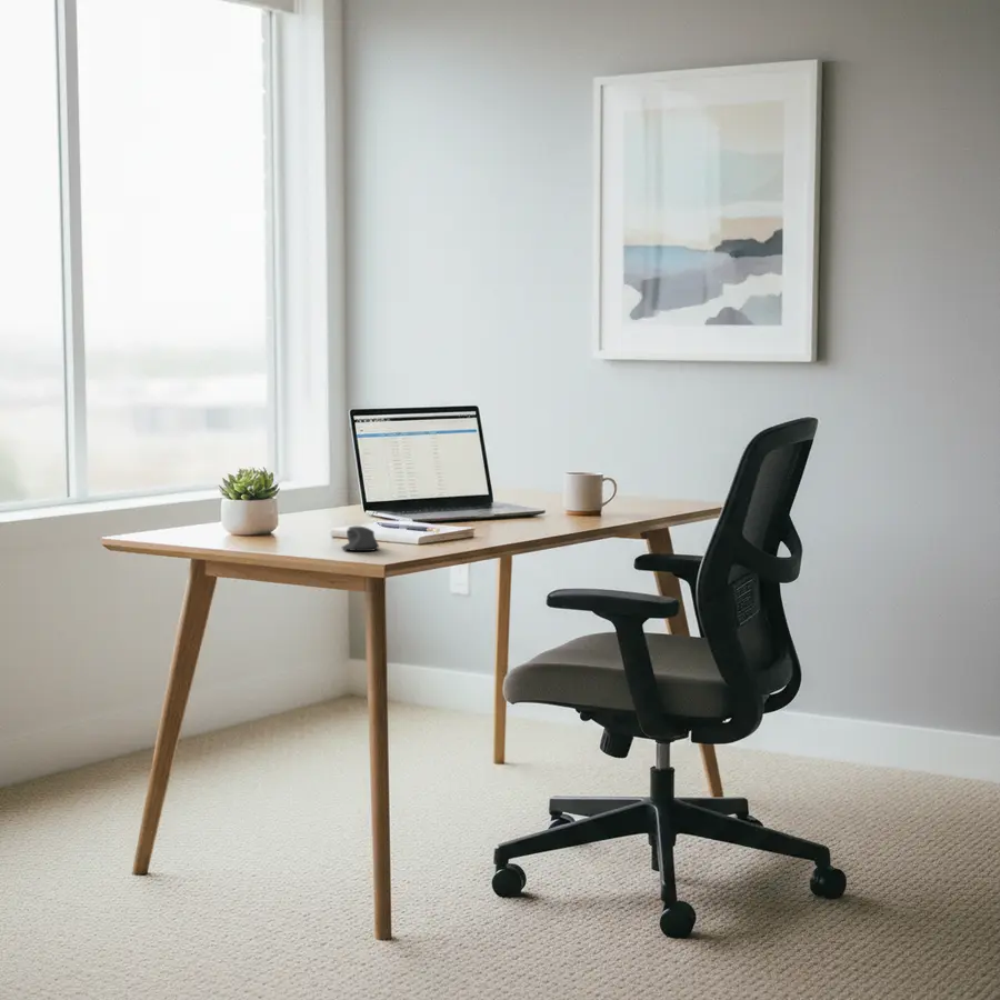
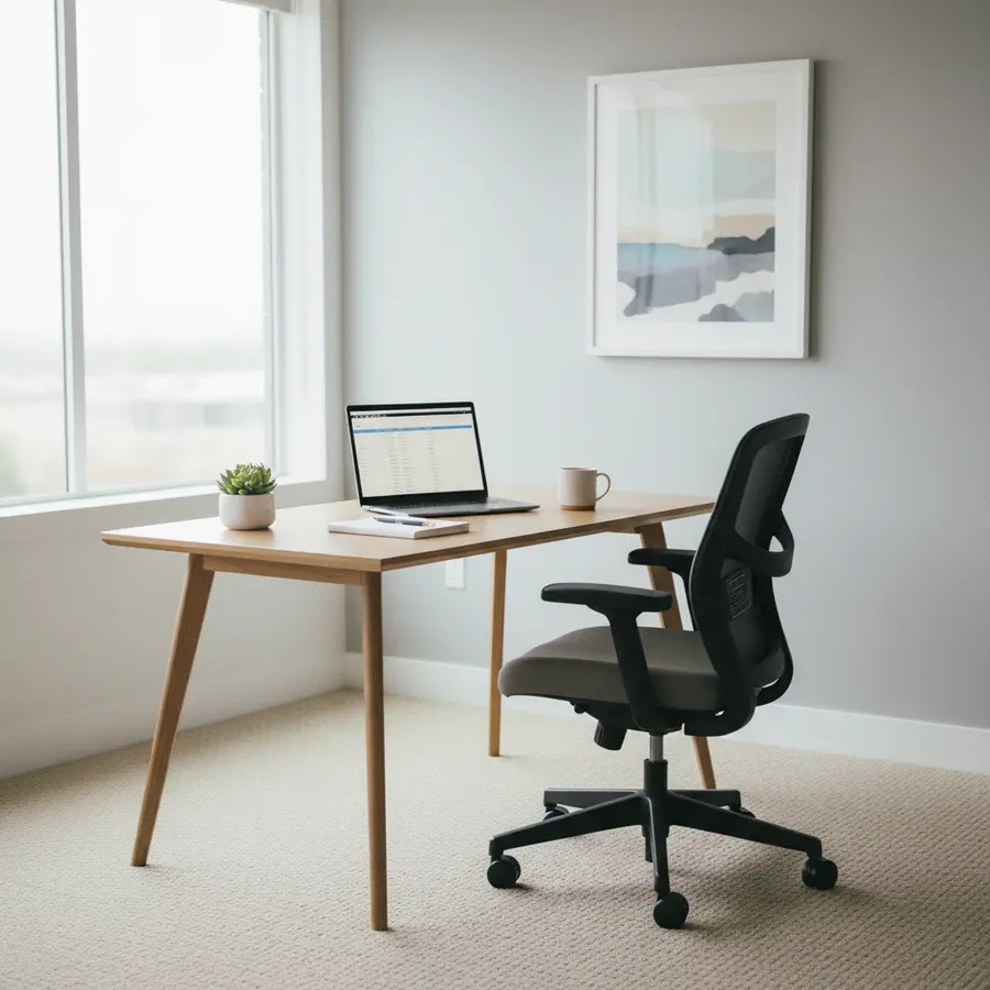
- computer mouse [341,526,380,552]
